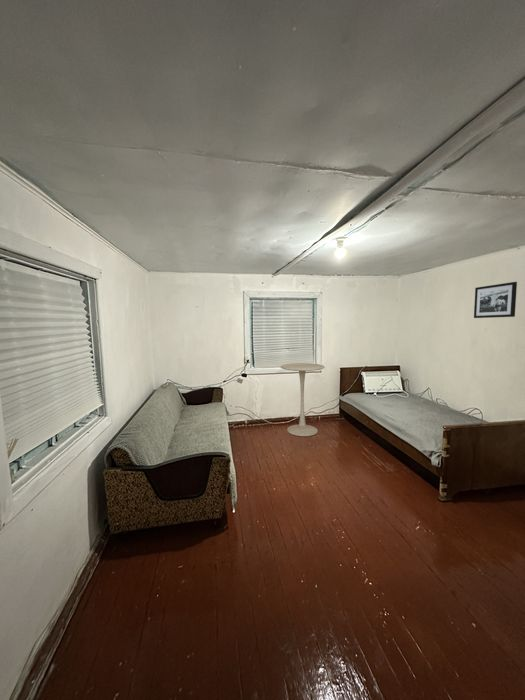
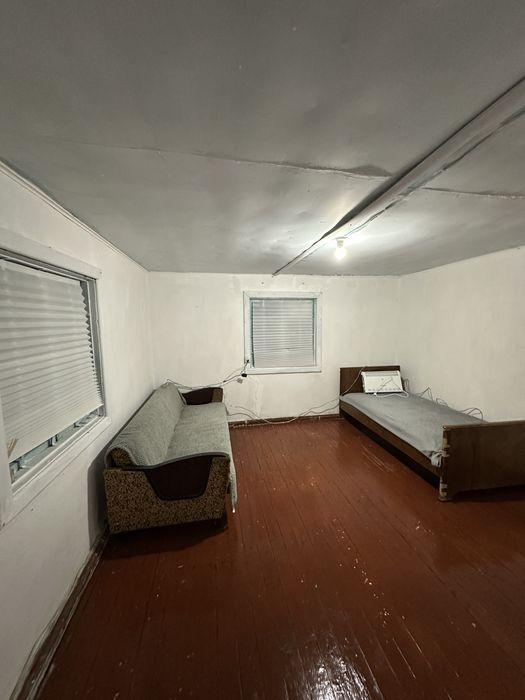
- picture frame [473,281,518,319]
- pedestal table [279,362,325,437]
